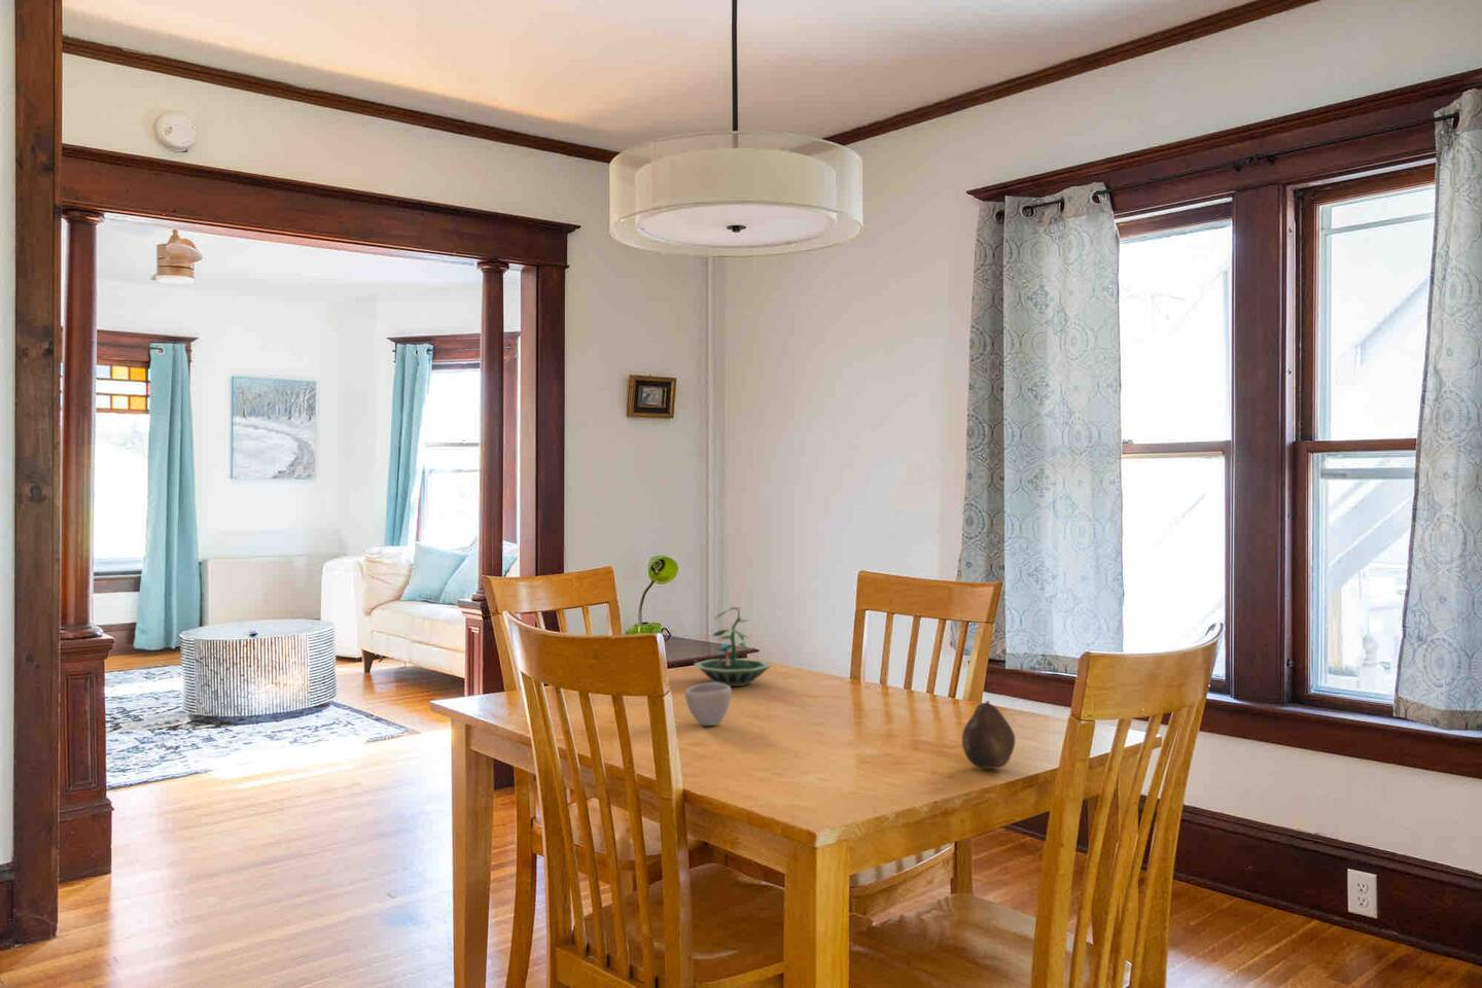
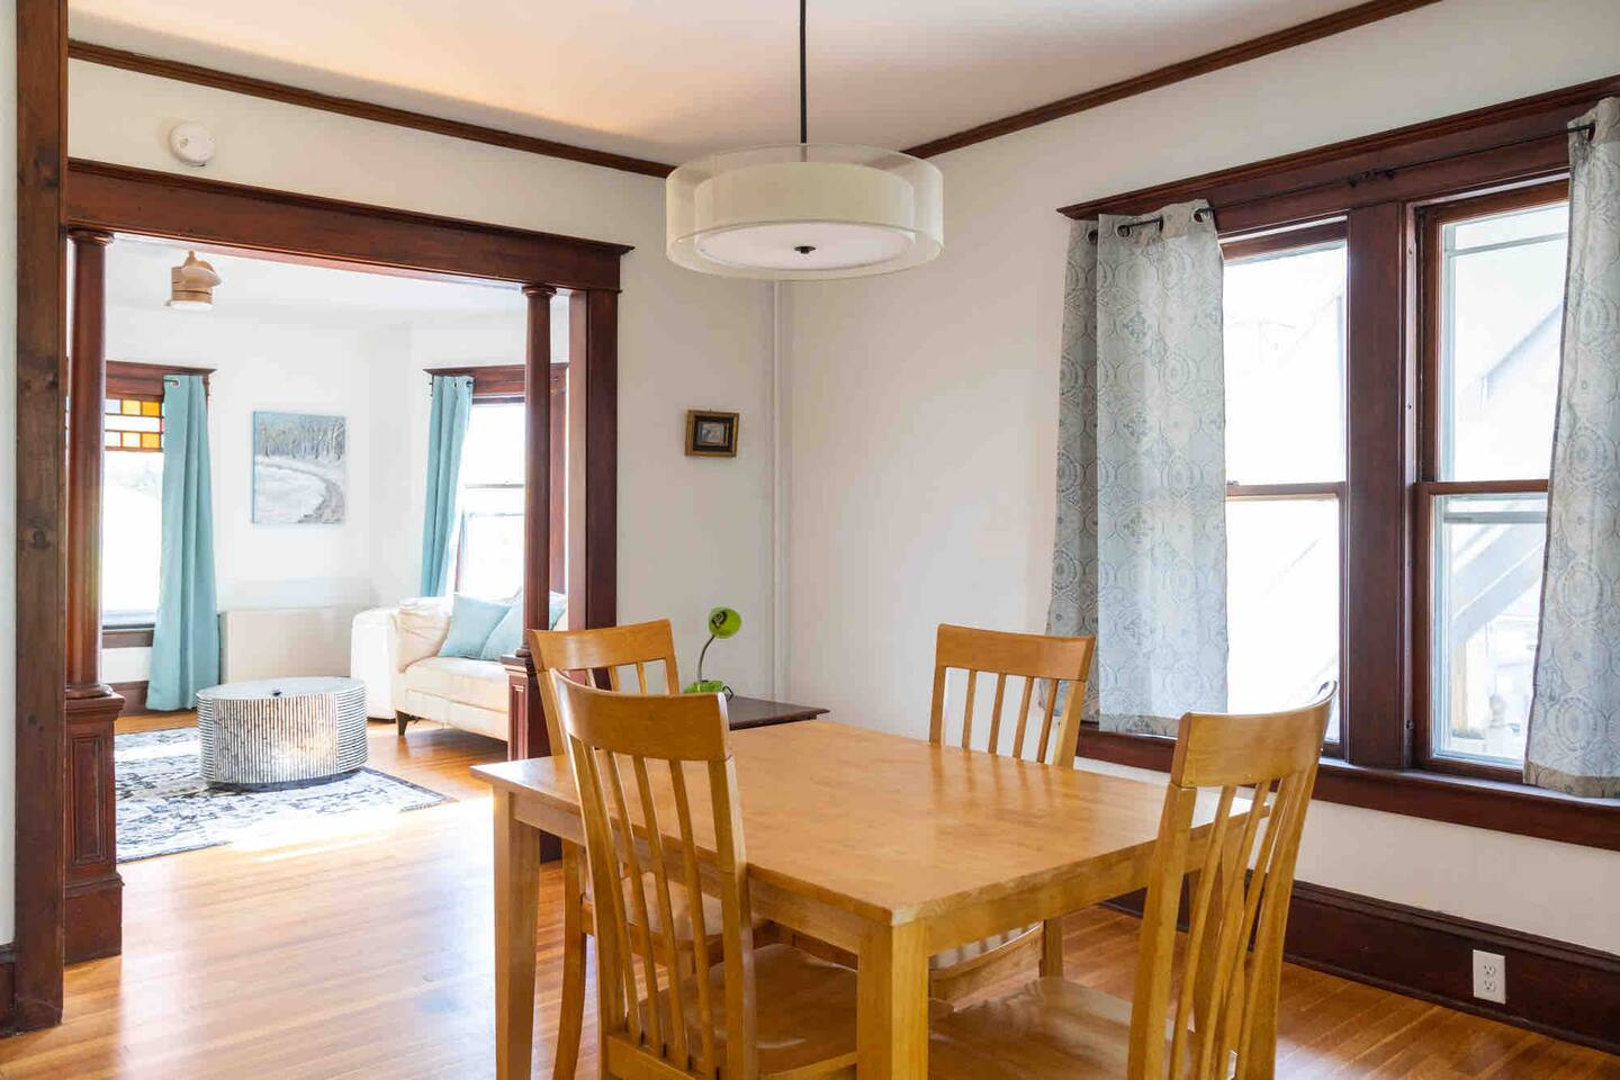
- terrarium [692,606,772,687]
- fruit [962,700,1016,769]
- cup [685,681,733,727]
